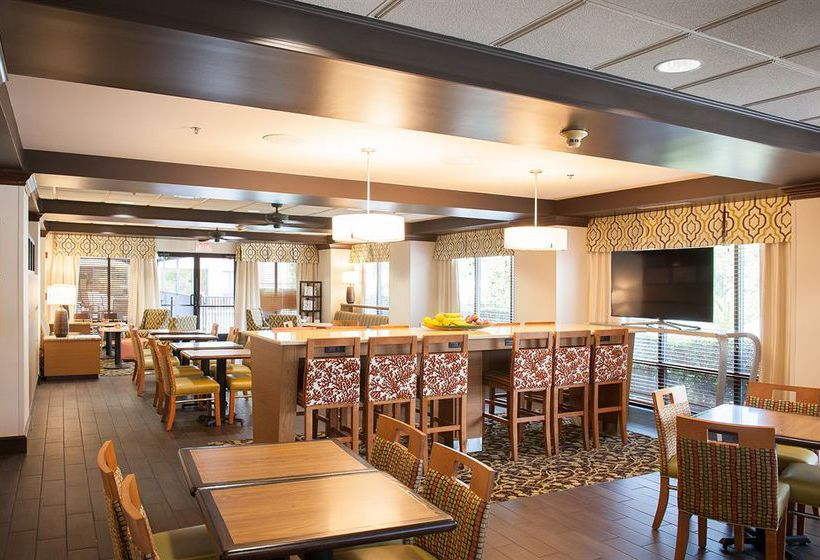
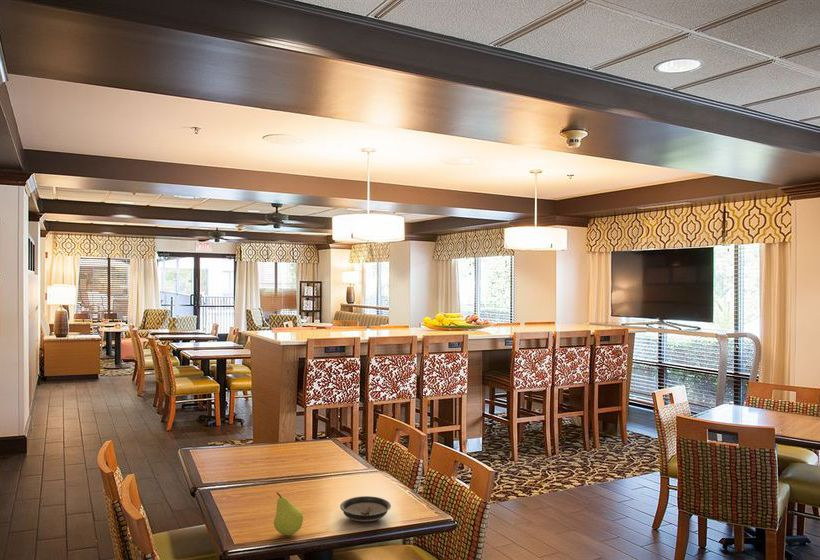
+ fruit [273,492,304,536]
+ saucer [339,495,392,523]
